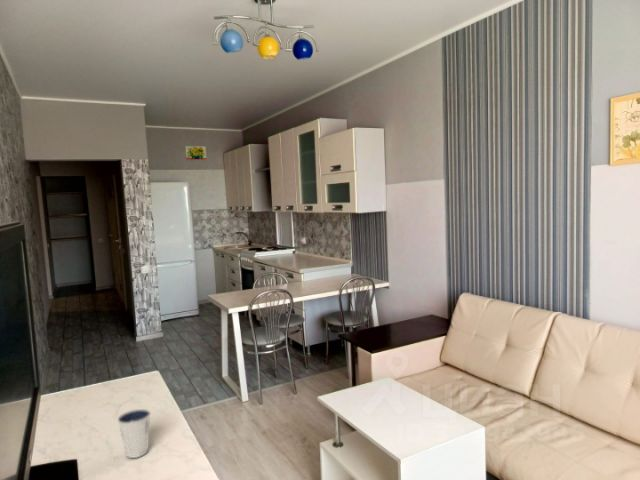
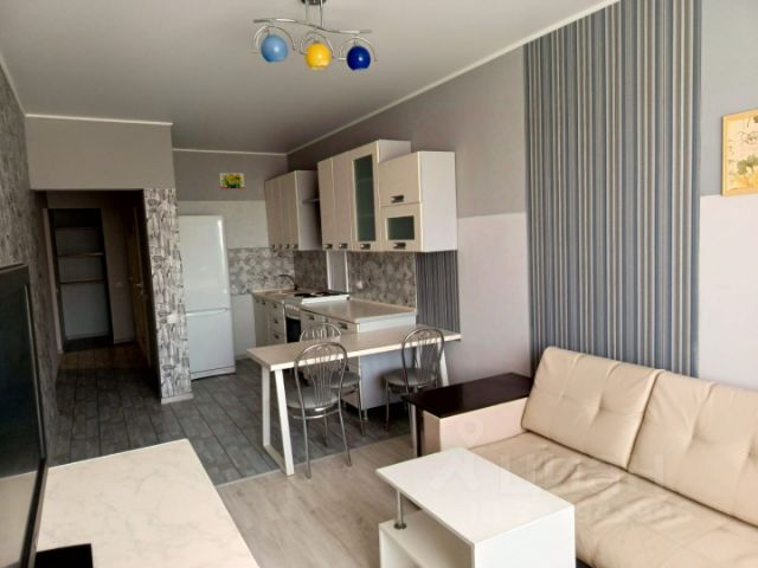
- dixie cup [117,408,151,459]
